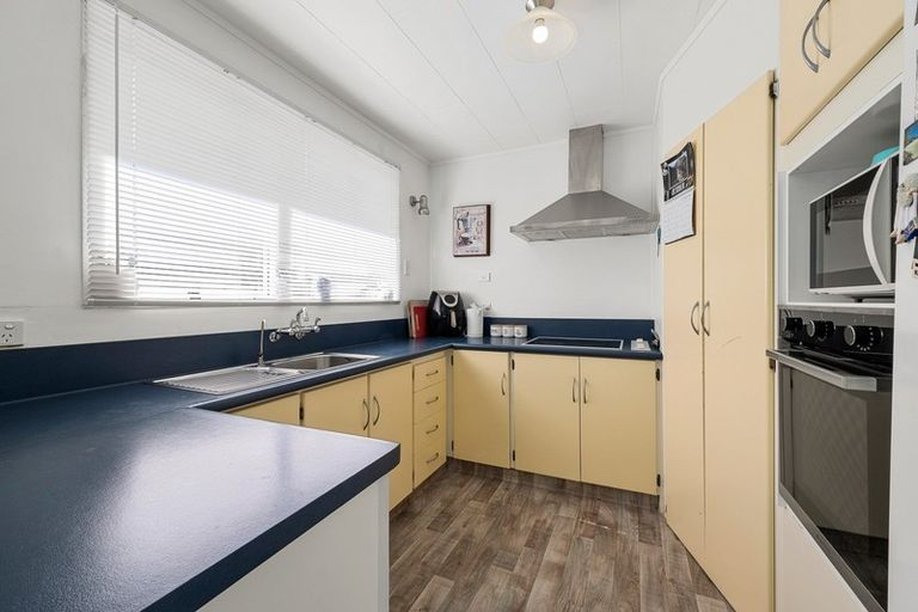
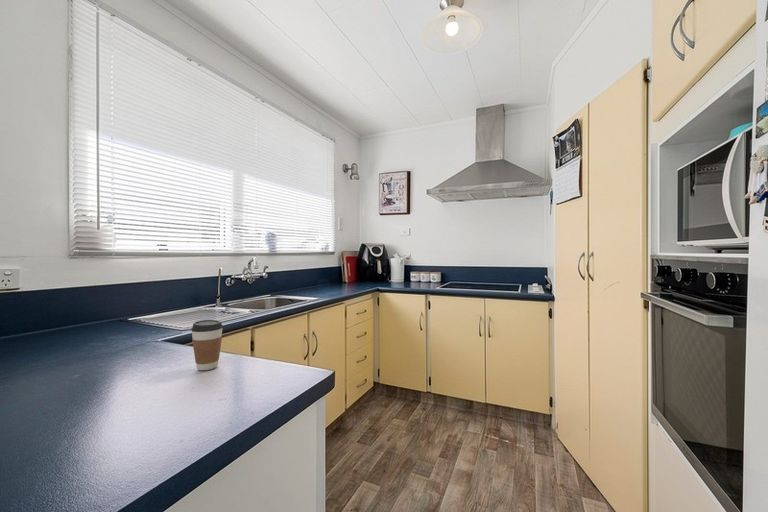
+ coffee cup [190,319,224,371]
